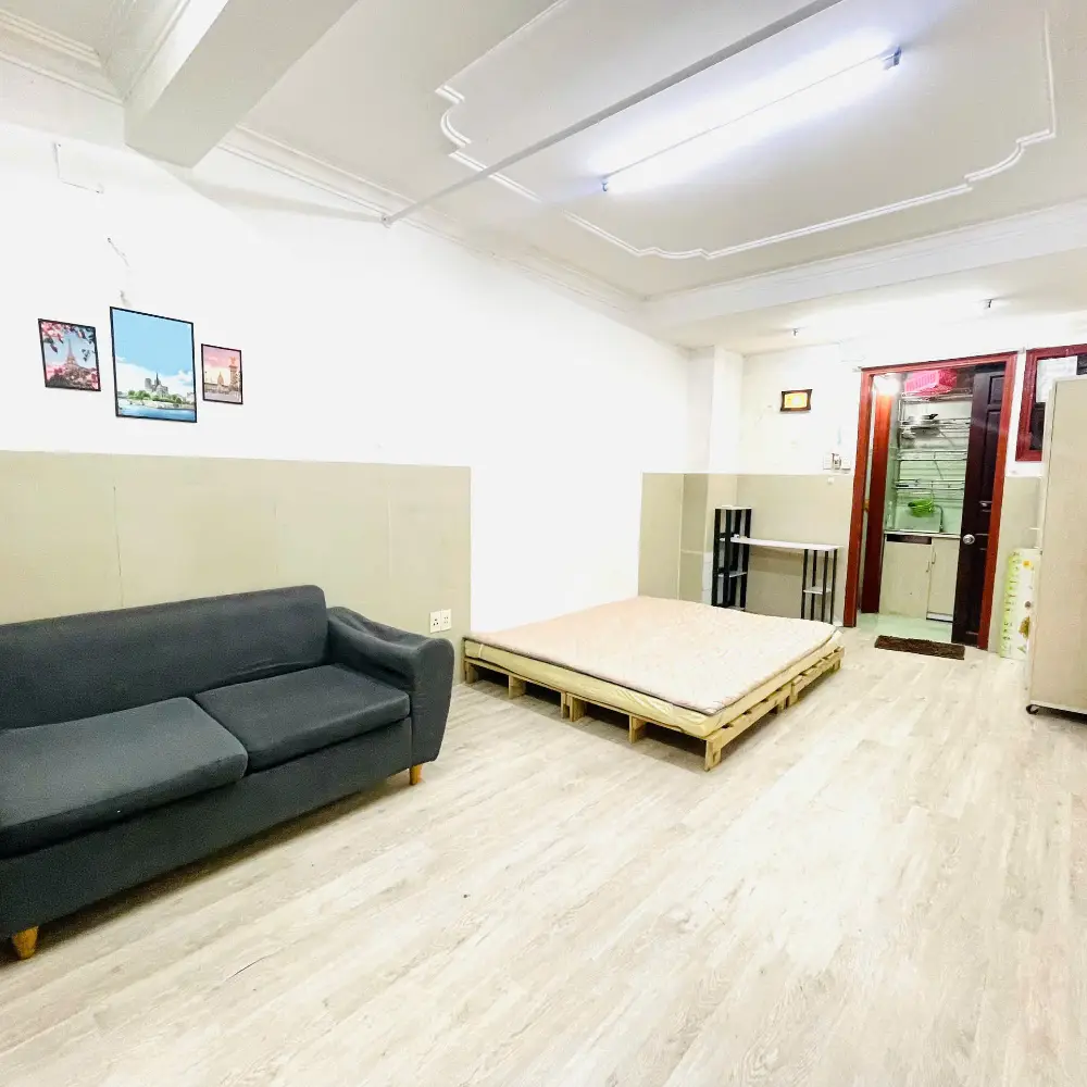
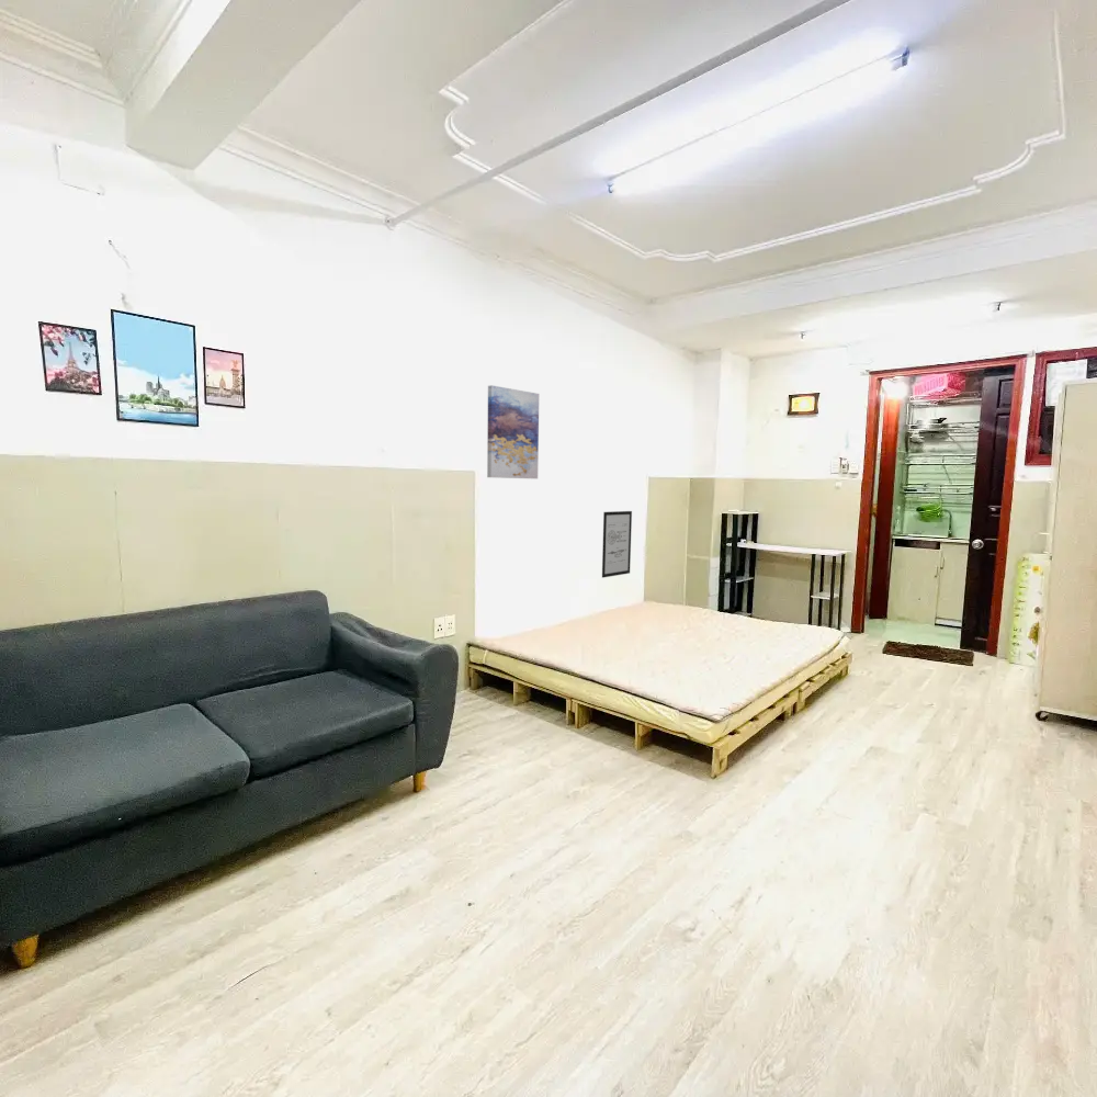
+ wall art [601,510,633,579]
+ wall art [486,384,540,479]
